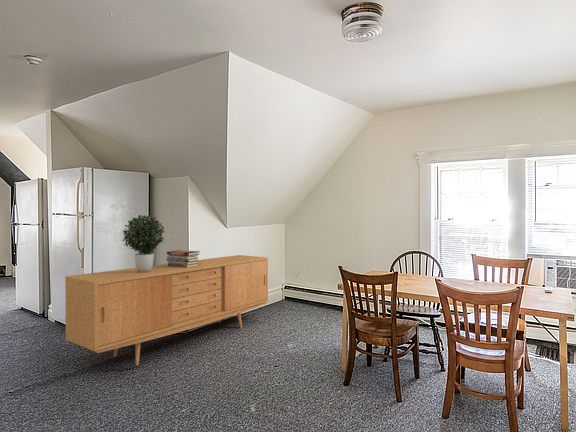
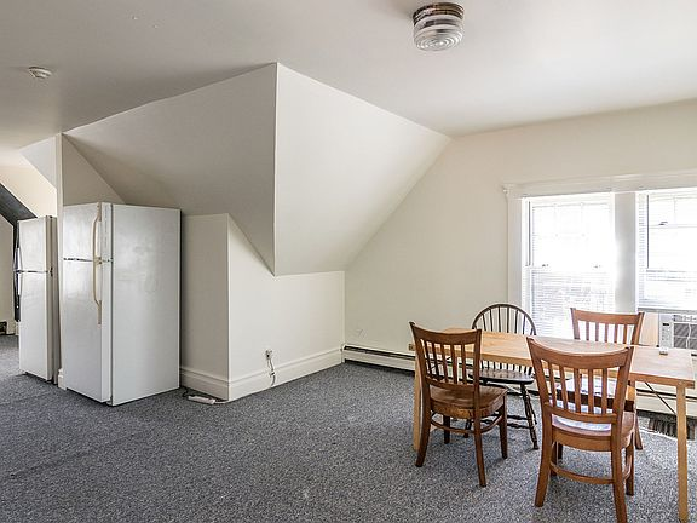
- book stack [166,249,201,268]
- sideboard [64,254,269,366]
- potted plant [122,214,166,273]
